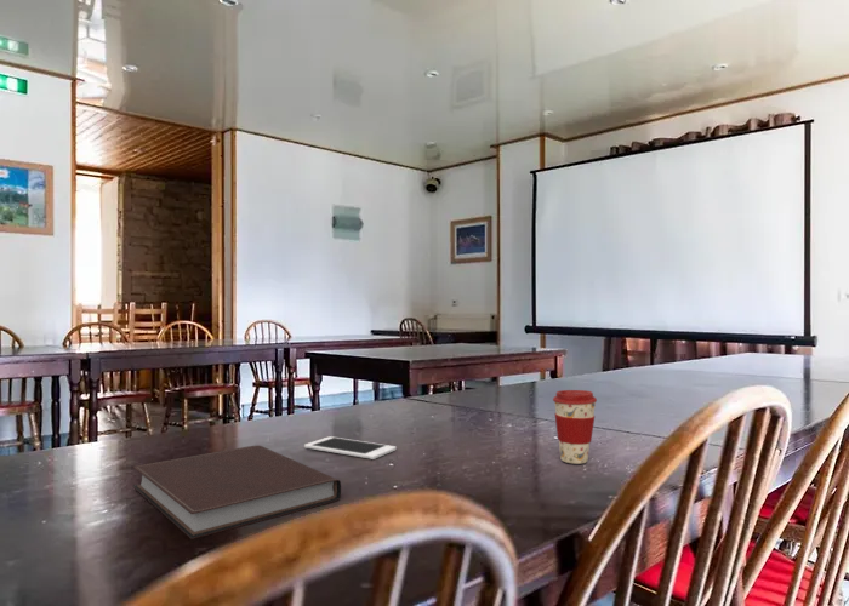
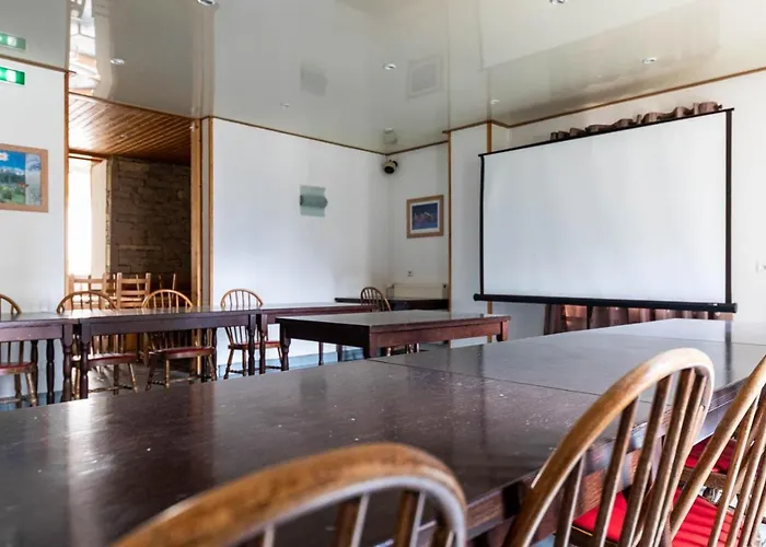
- notebook [132,444,342,541]
- coffee cup [552,389,598,465]
- cell phone [303,435,398,461]
